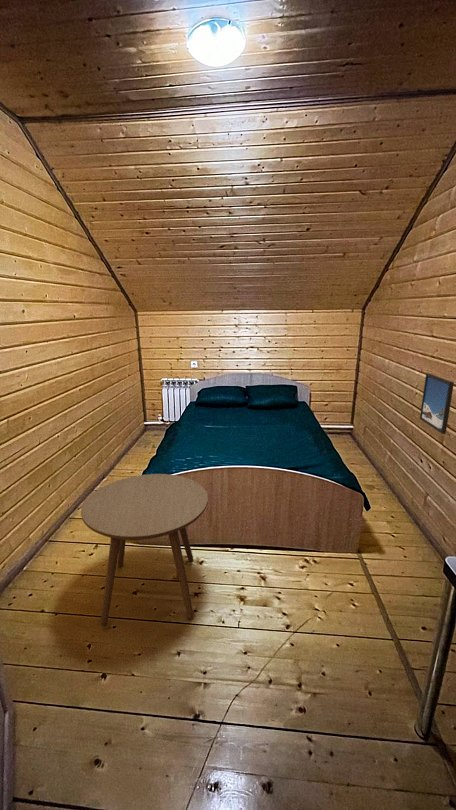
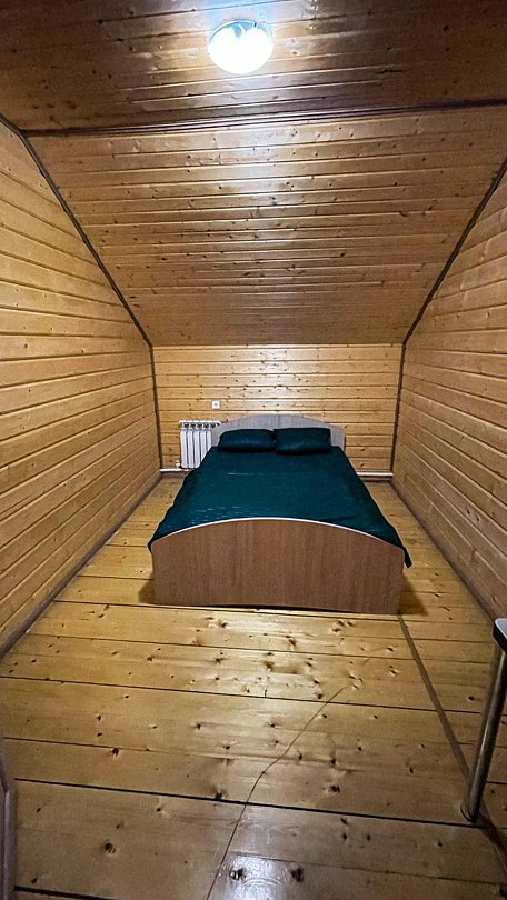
- side table [80,473,209,627]
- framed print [419,373,455,435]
